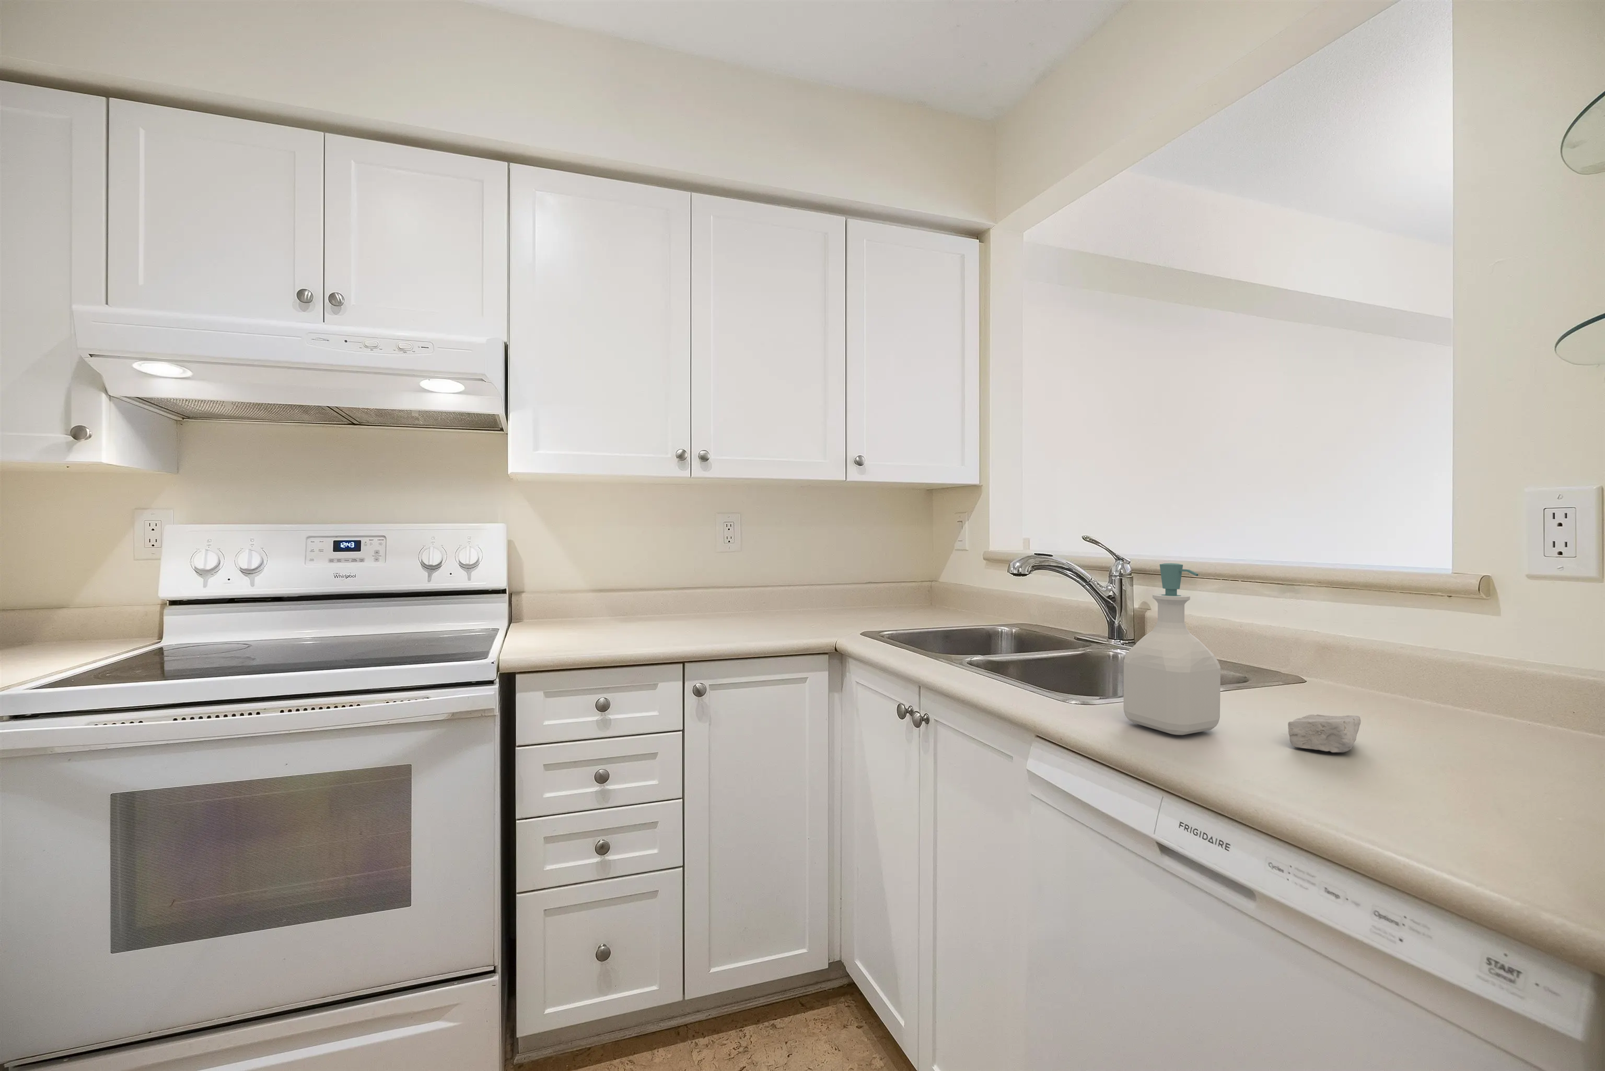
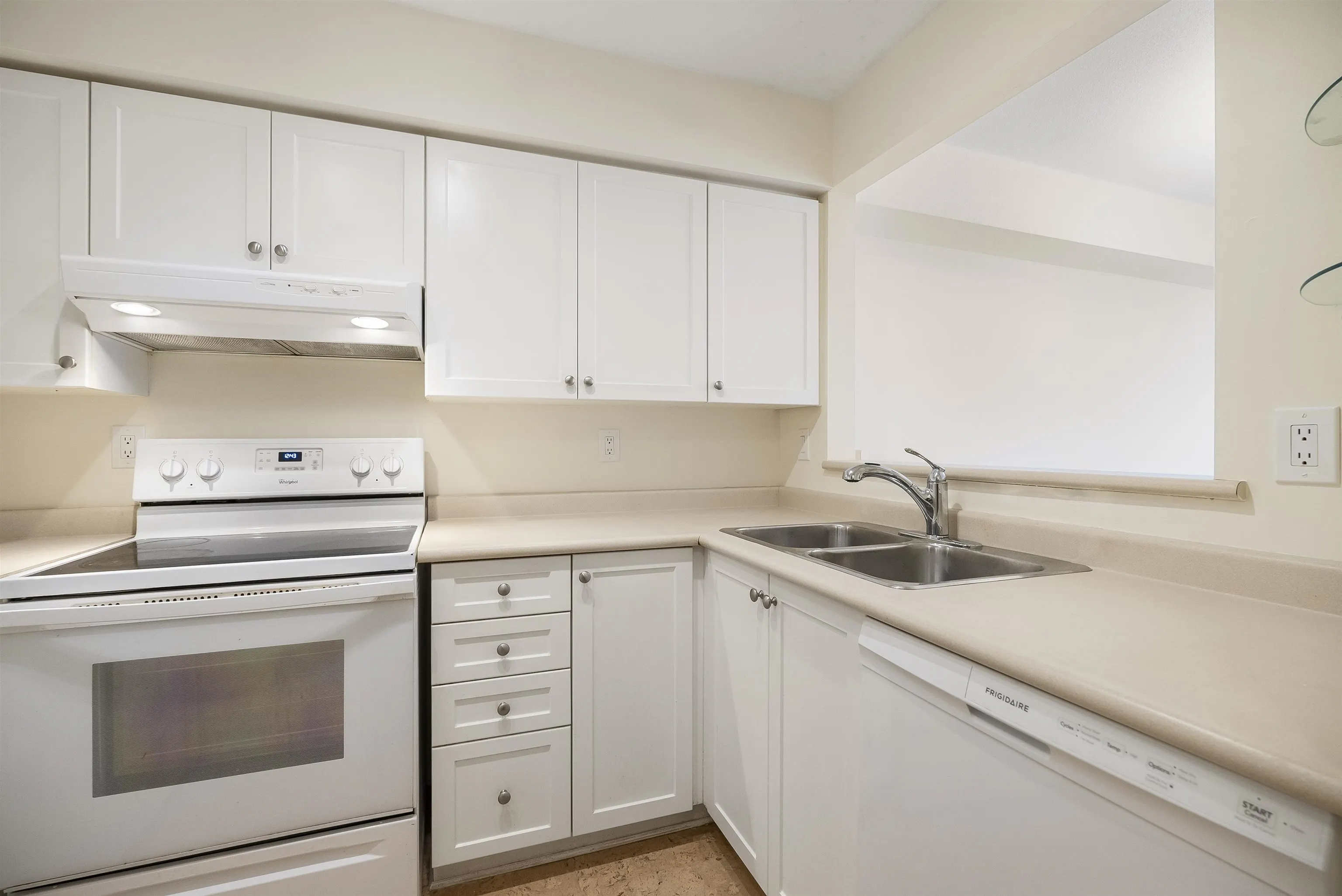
- soap bar [1287,714,1361,753]
- soap bottle [1123,563,1221,735]
